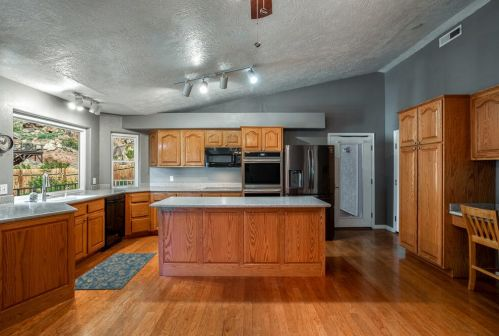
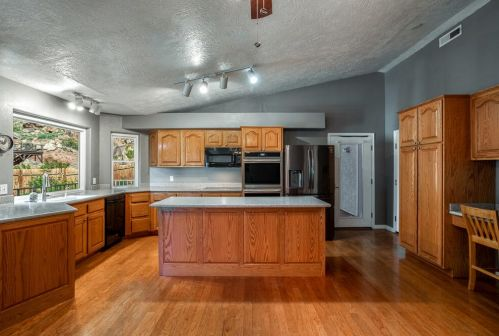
- rug [74,252,158,290]
